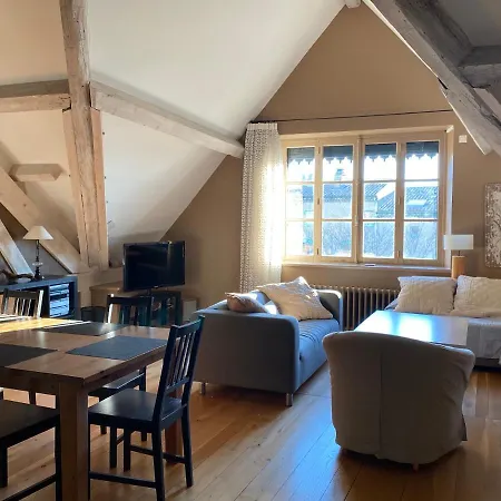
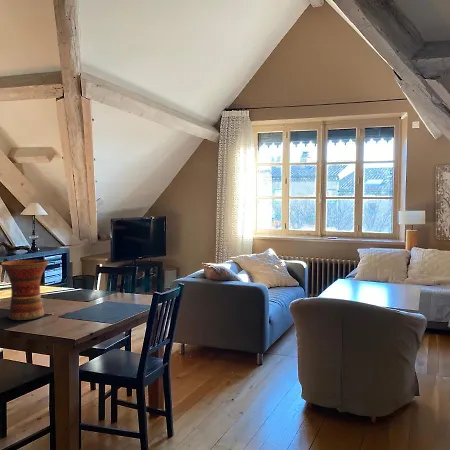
+ vase [0,259,50,321]
